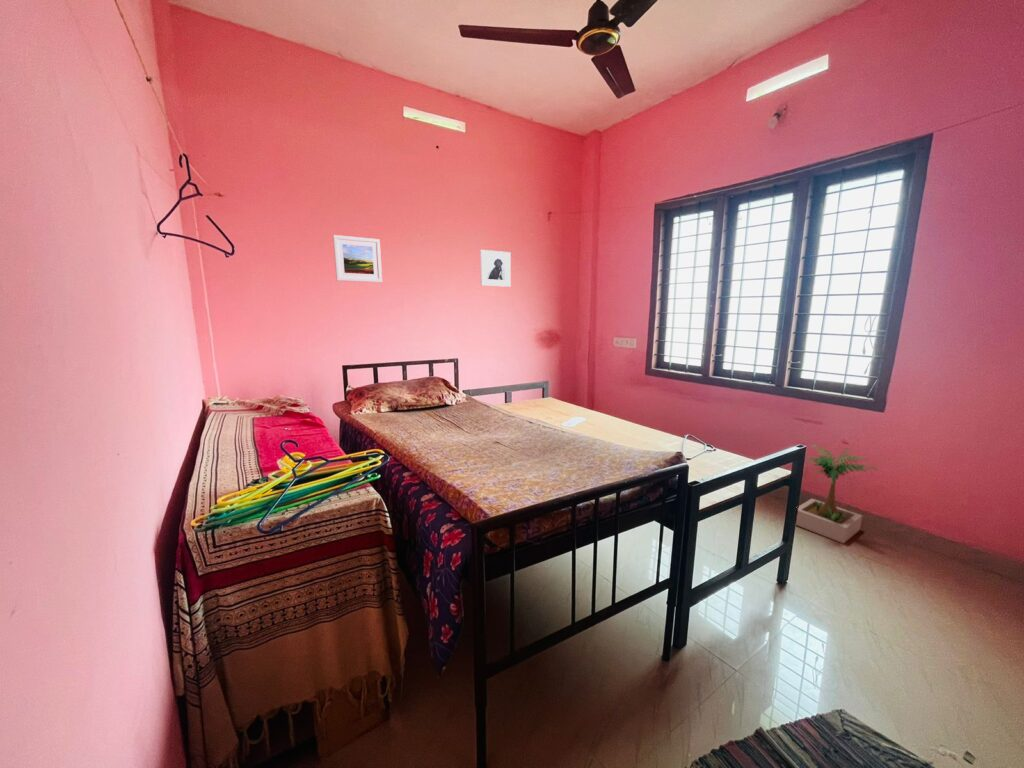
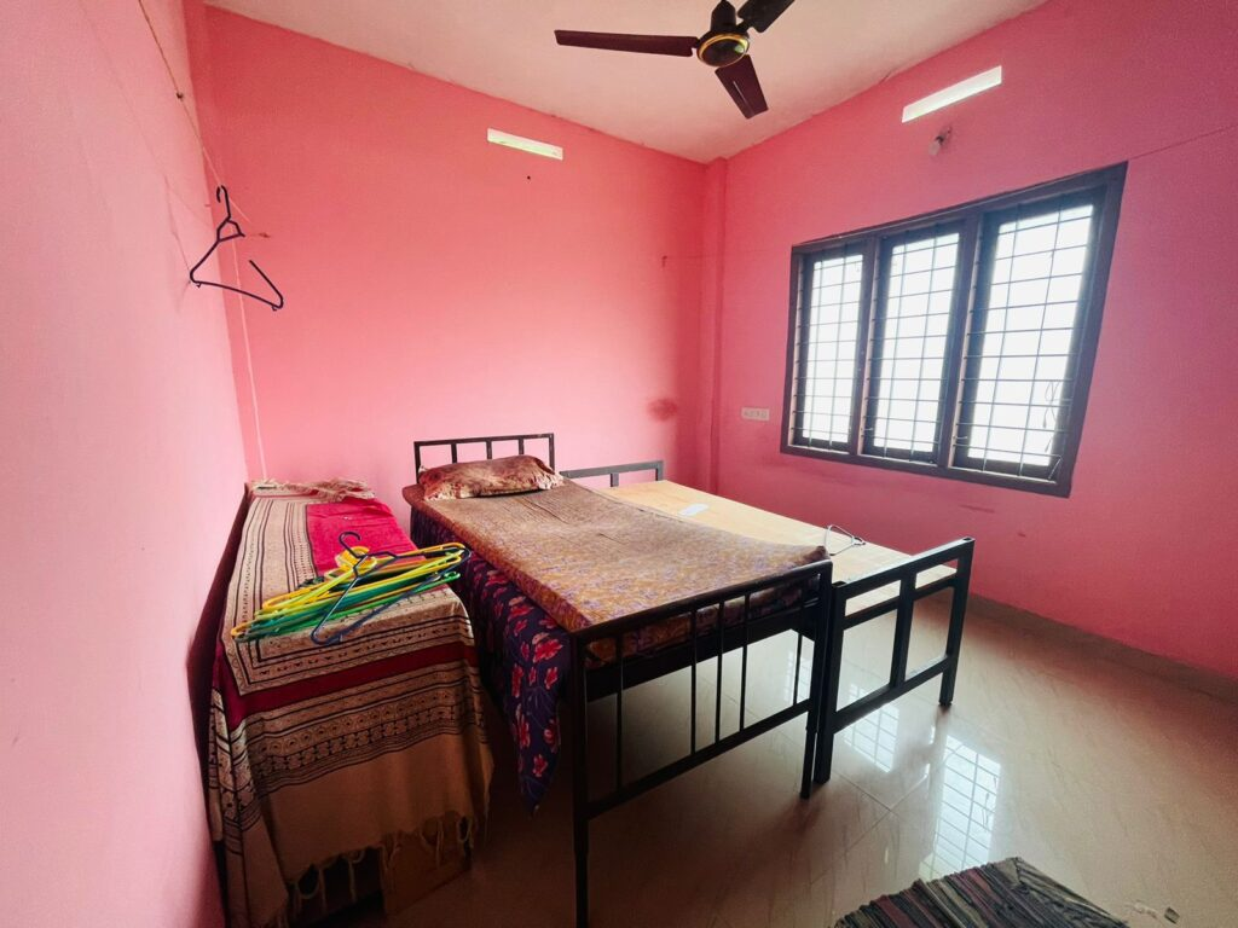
- potted plant [795,444,879,545]
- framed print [479,249,512,288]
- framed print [332,234,383,283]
